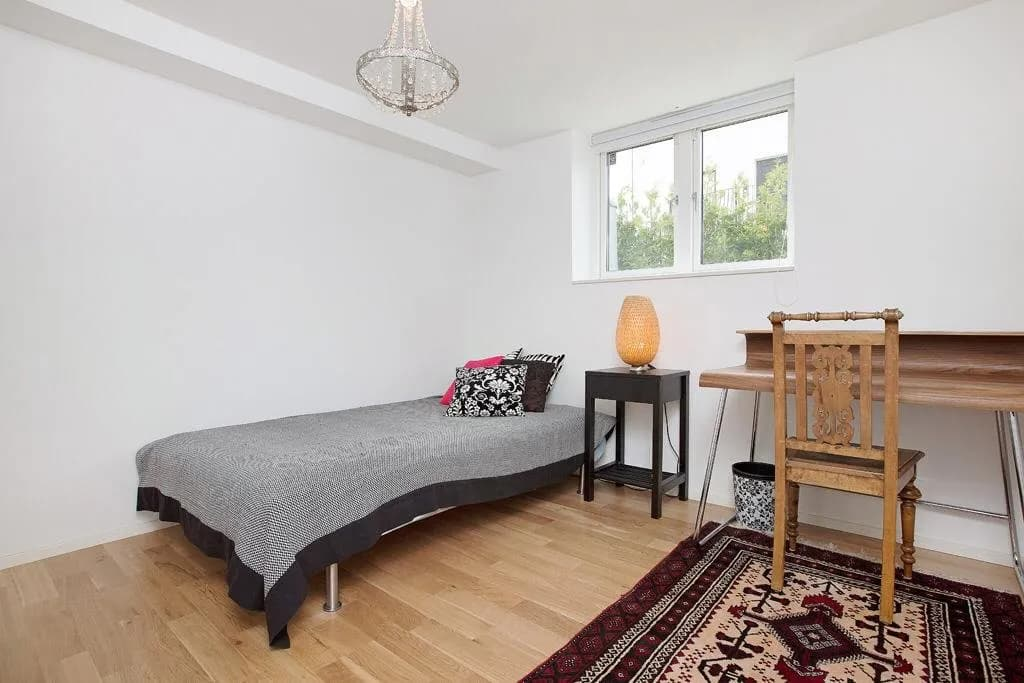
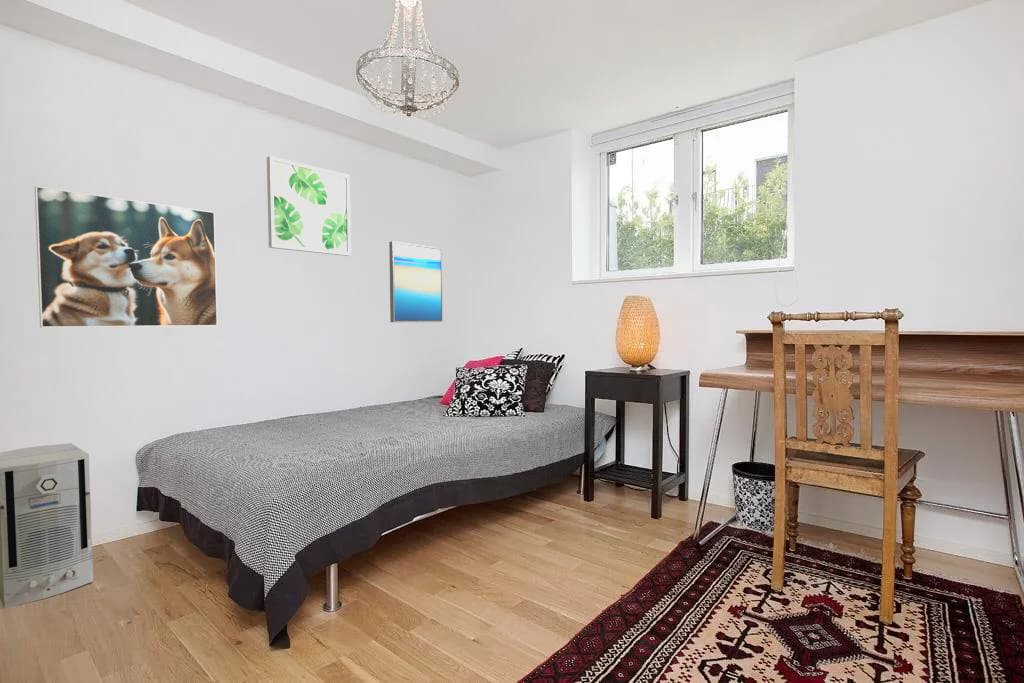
+ wall art [388,240,444,323]
+ wall art [266,155,352,257]
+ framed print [34,185,219,328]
+ air purifier [0,442,94,609]
